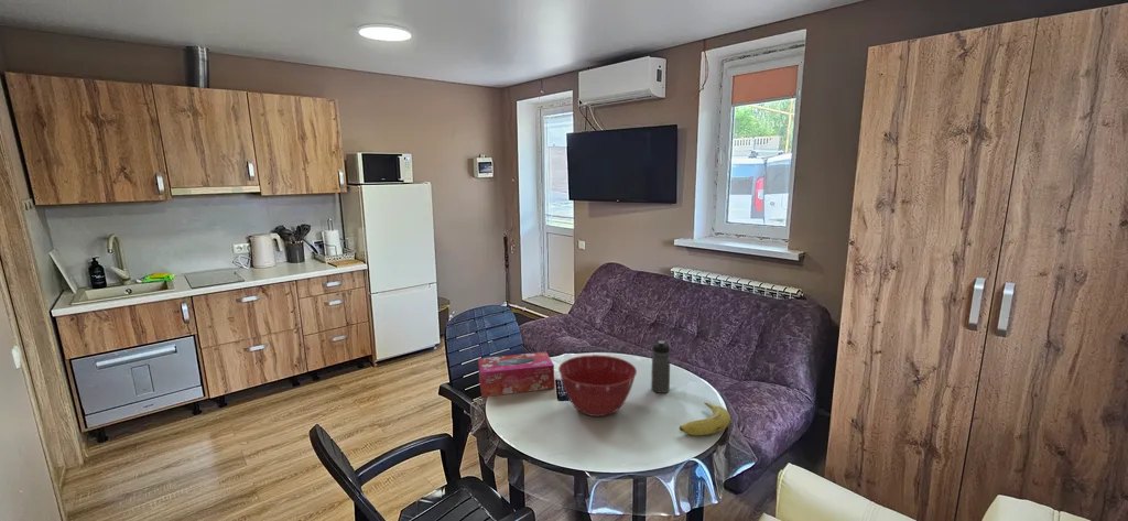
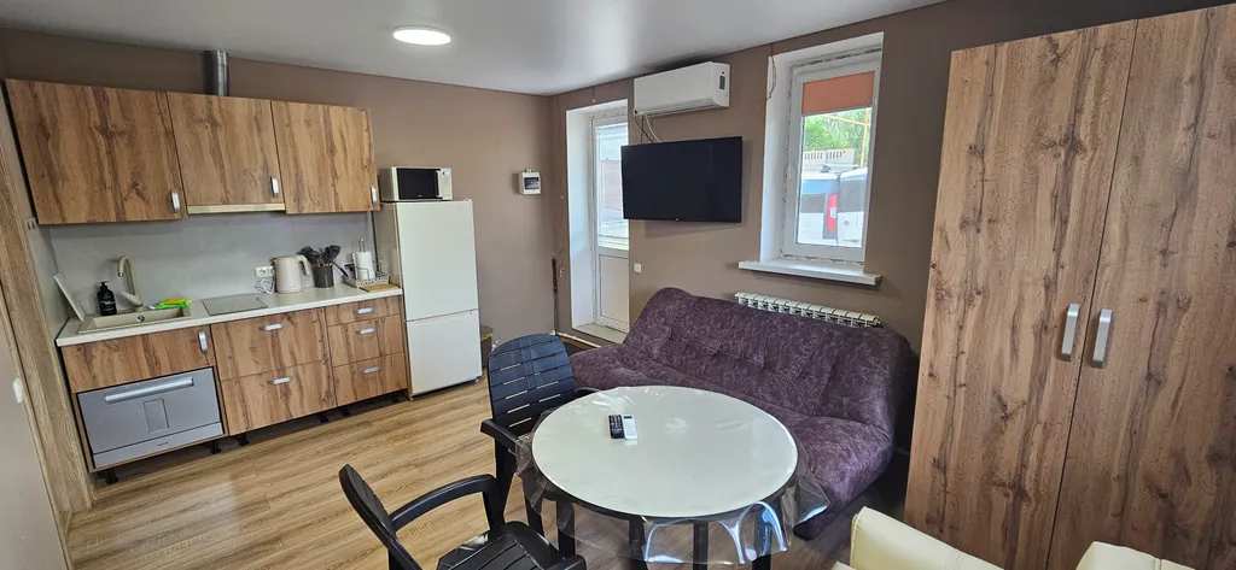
- water bottle [650,340,671,394]
- tissue box [477,350,555,398]
- mixing bowl [557,354,638,417]
- fruit [679,402,731,436]
